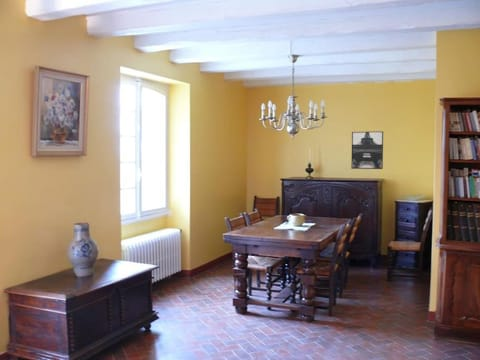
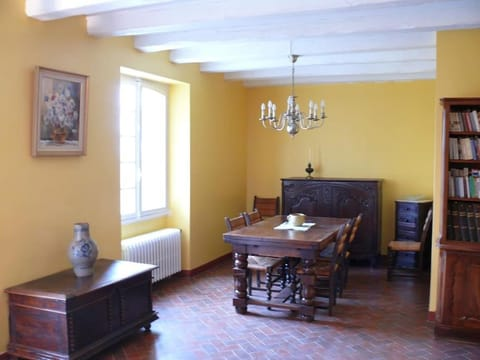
- wall art [350,131,384,170]
